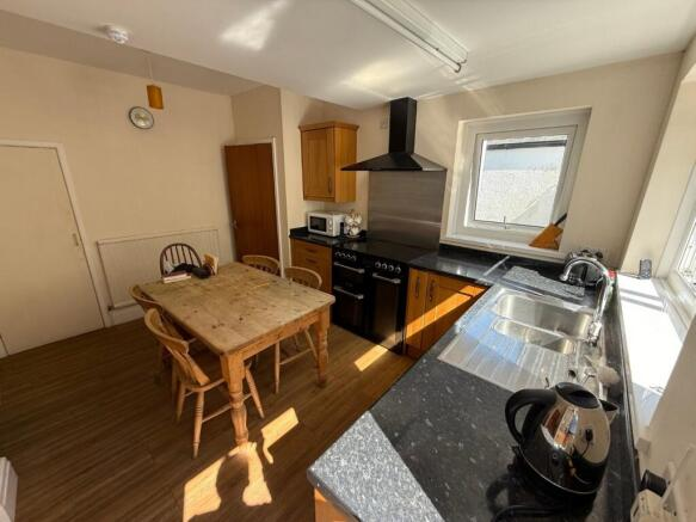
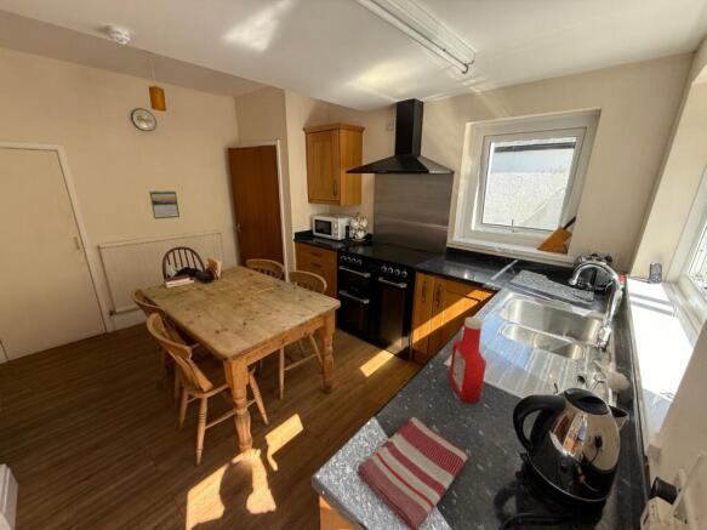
+ soap bottle [447,315,488,404]
+ dish towel [357,416,469,530]
+ calendar [148,189,181,220]
